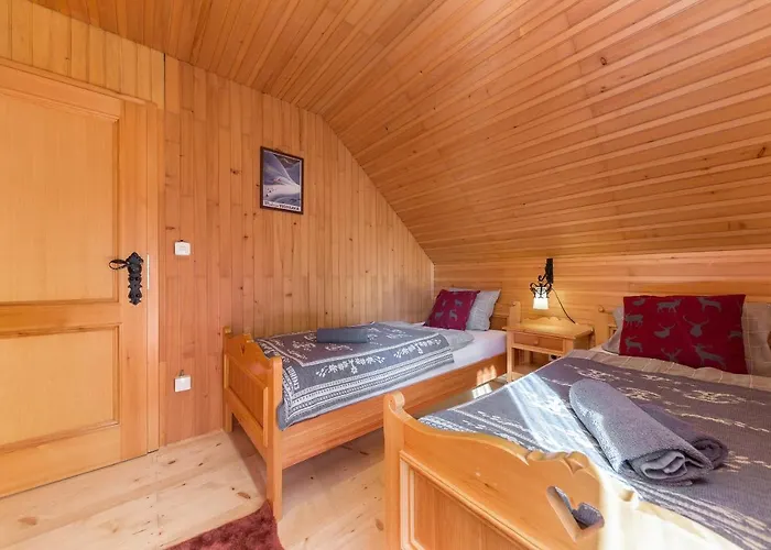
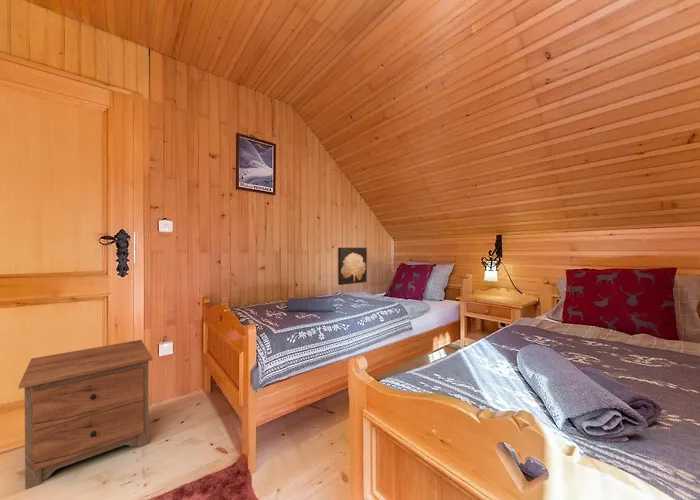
+ nightstand [18,339,153,491]
+ wall art [337,247,368,286]
